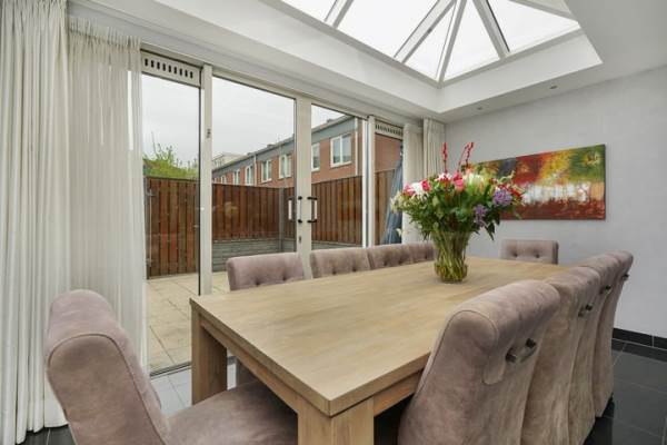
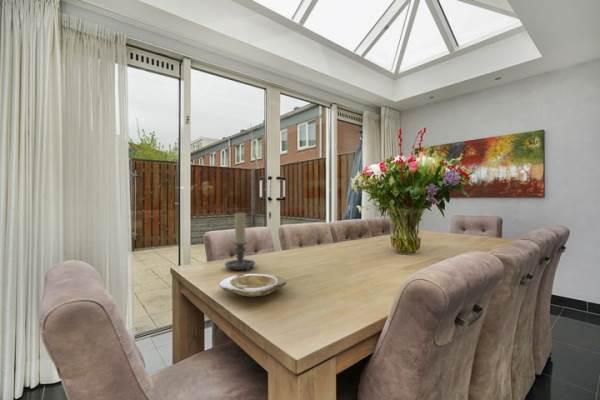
+ plate [218,273,288,298]
+ candle holder [224,212,256,272]
